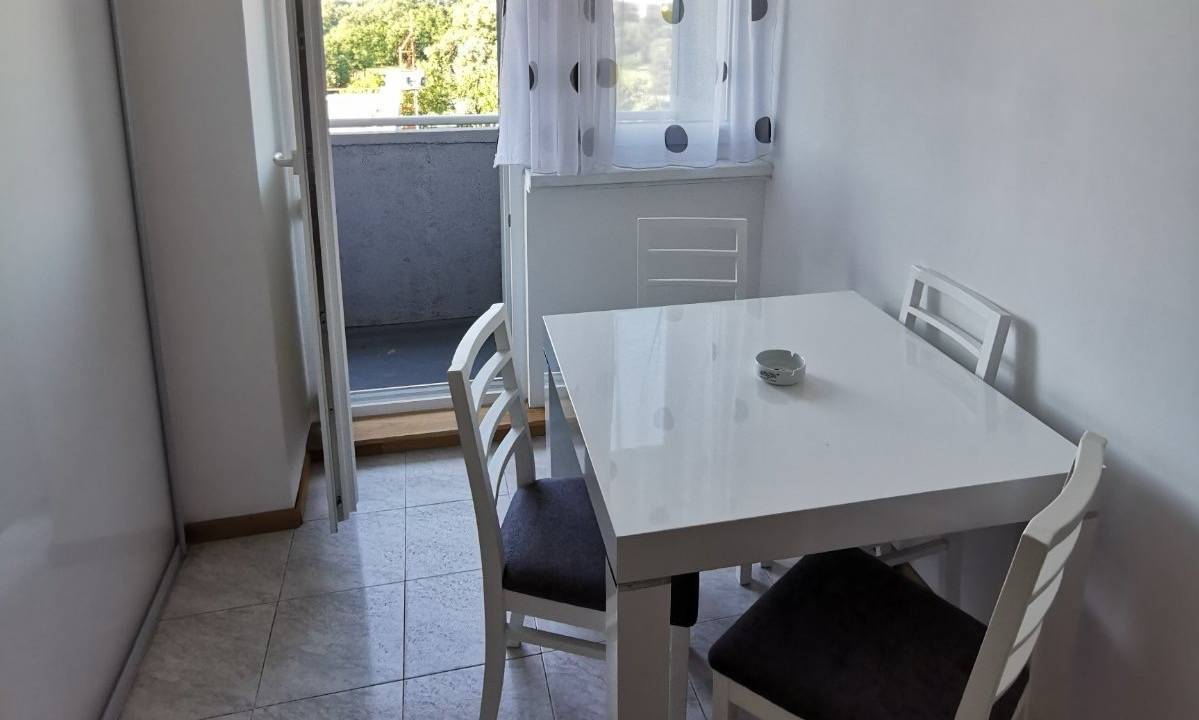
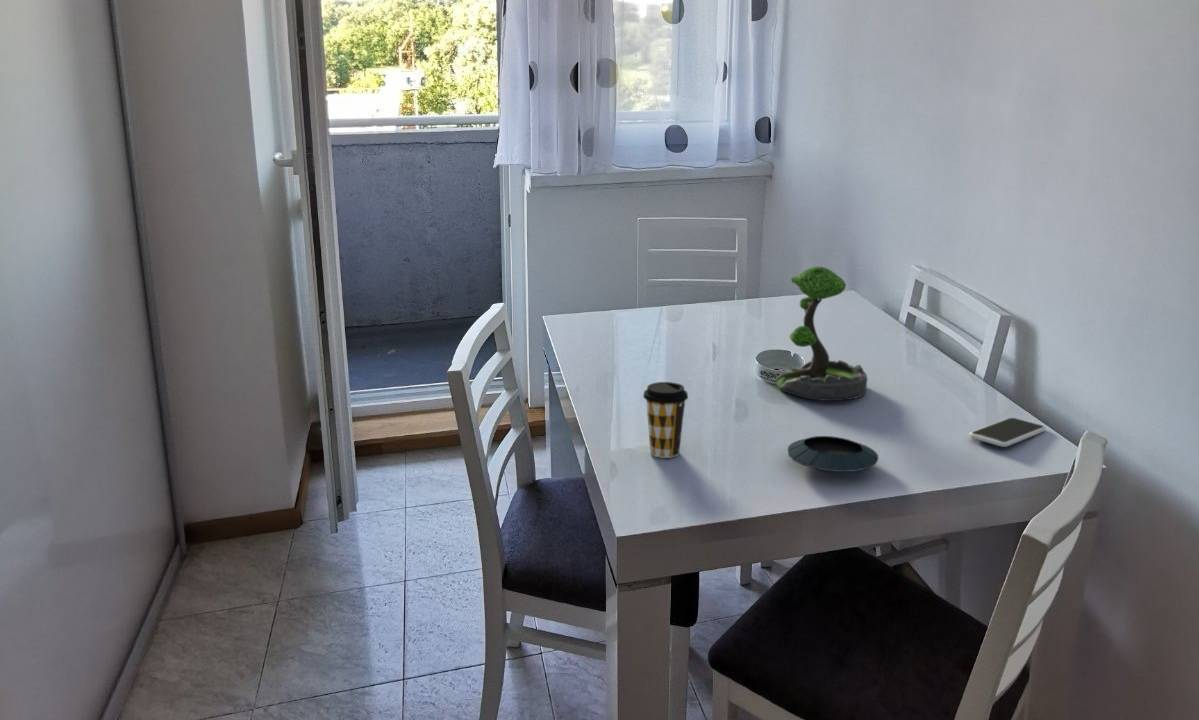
+ plant [775,266,868,402]
+ coffee cup [642,381,689,459]
+ saucer [787,435,879,473]
+ smartphone [968,417,1047,448]
